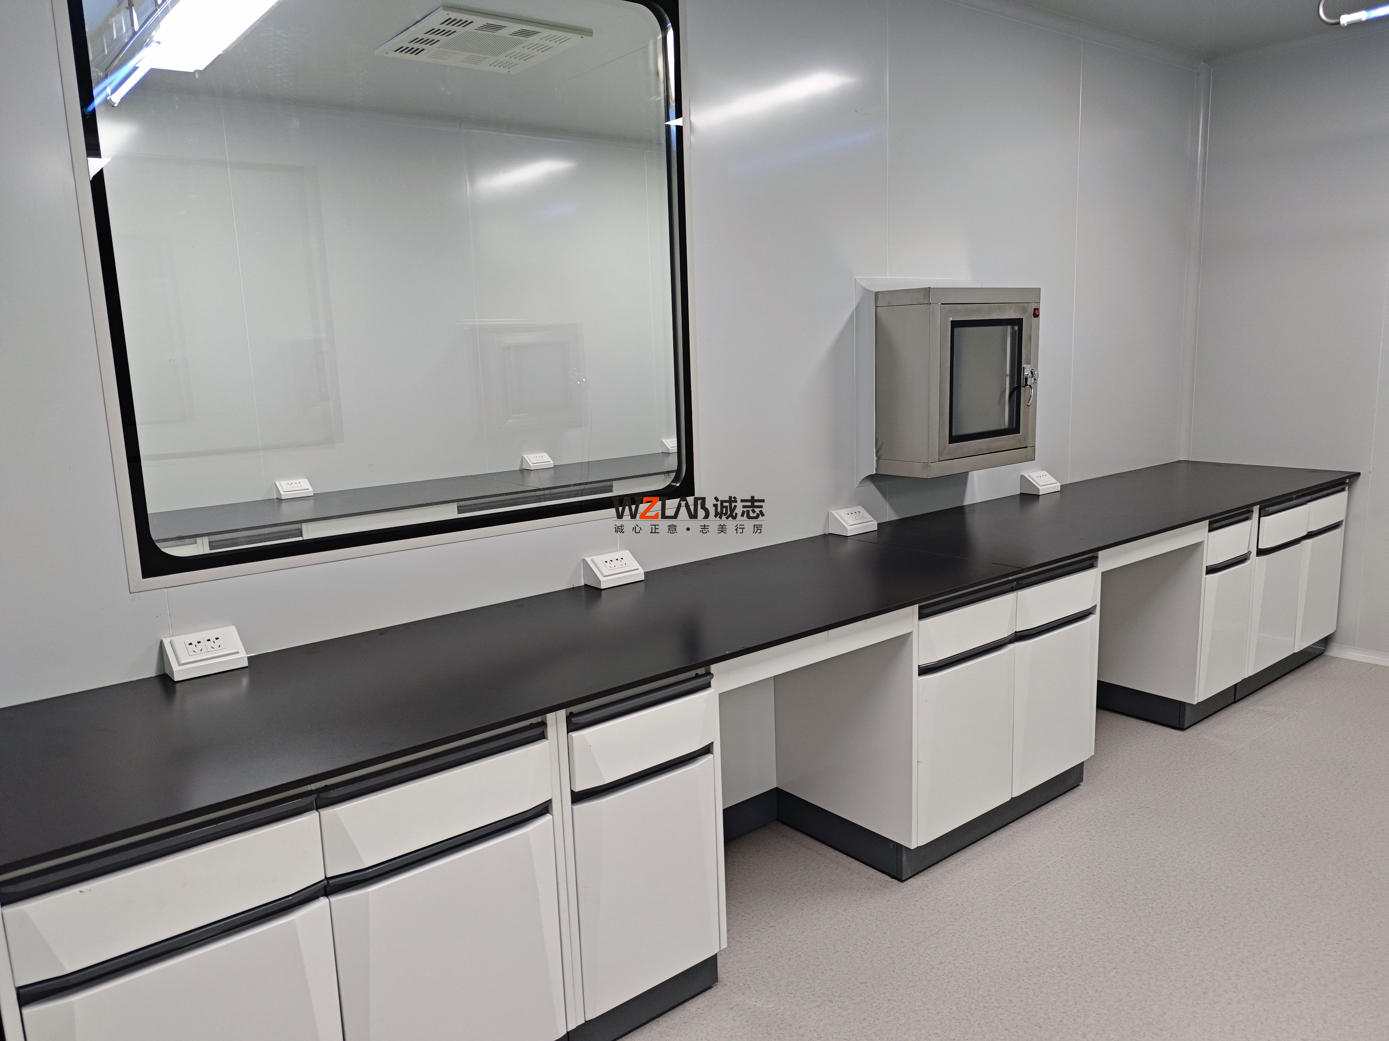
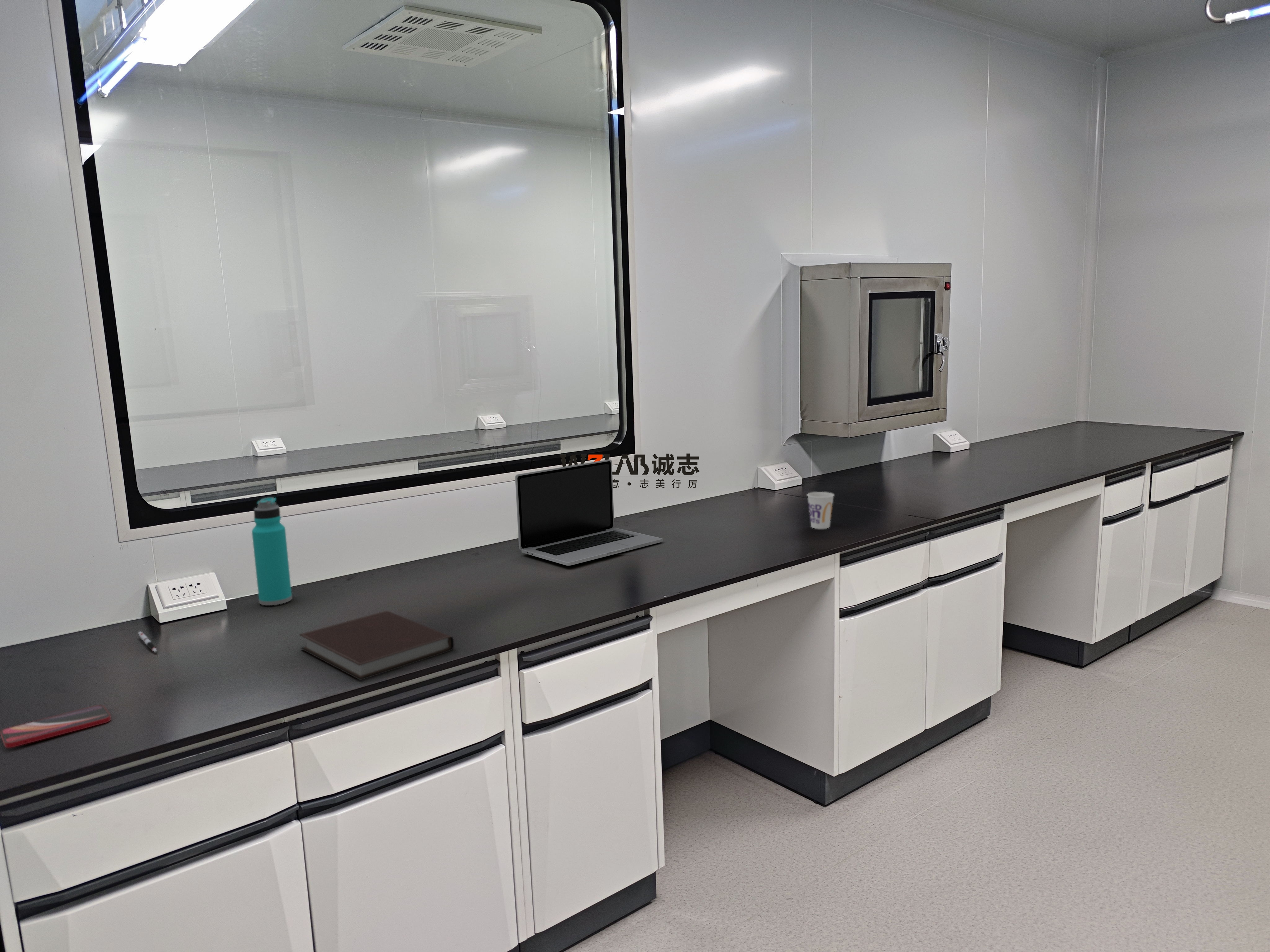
+ cup [807,491,834,529]
+ pen [138,631,157,653]
+ notebook [299,610,454,681]
+ smartphone [0,705,111,748]
+ laptop [515,459,663,566]
+ water bottle [251,497,292,606]
